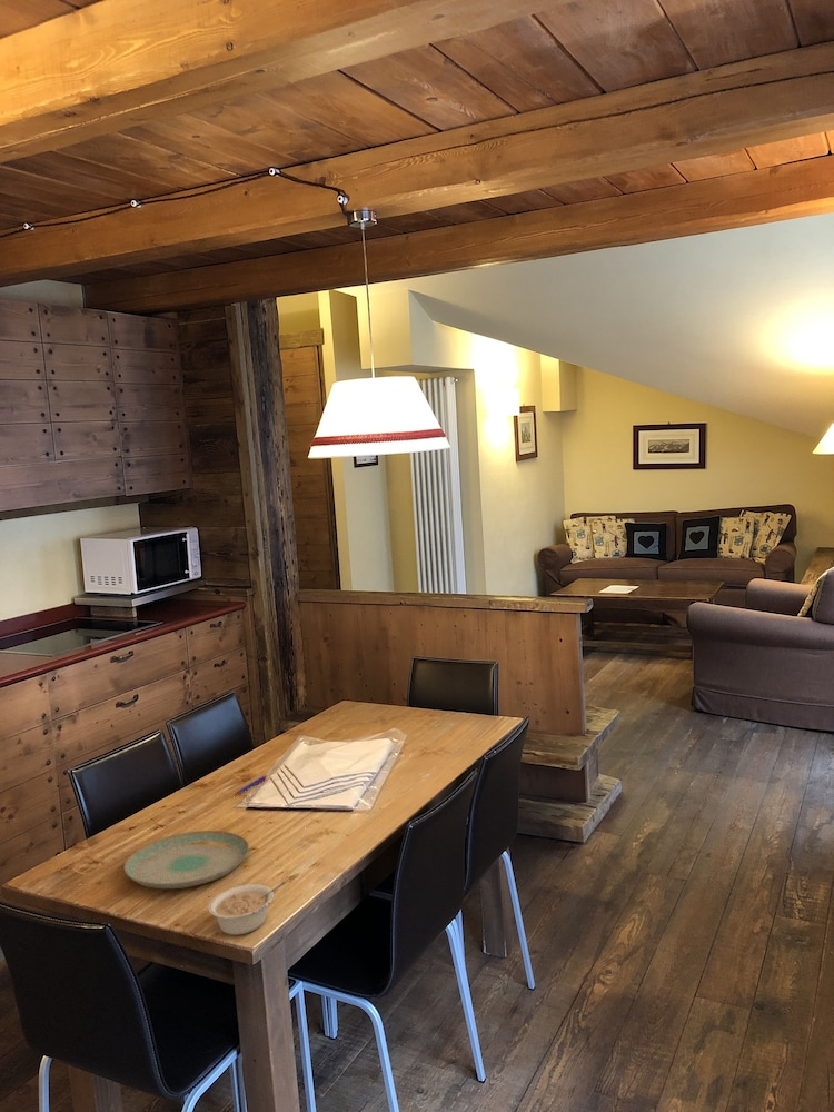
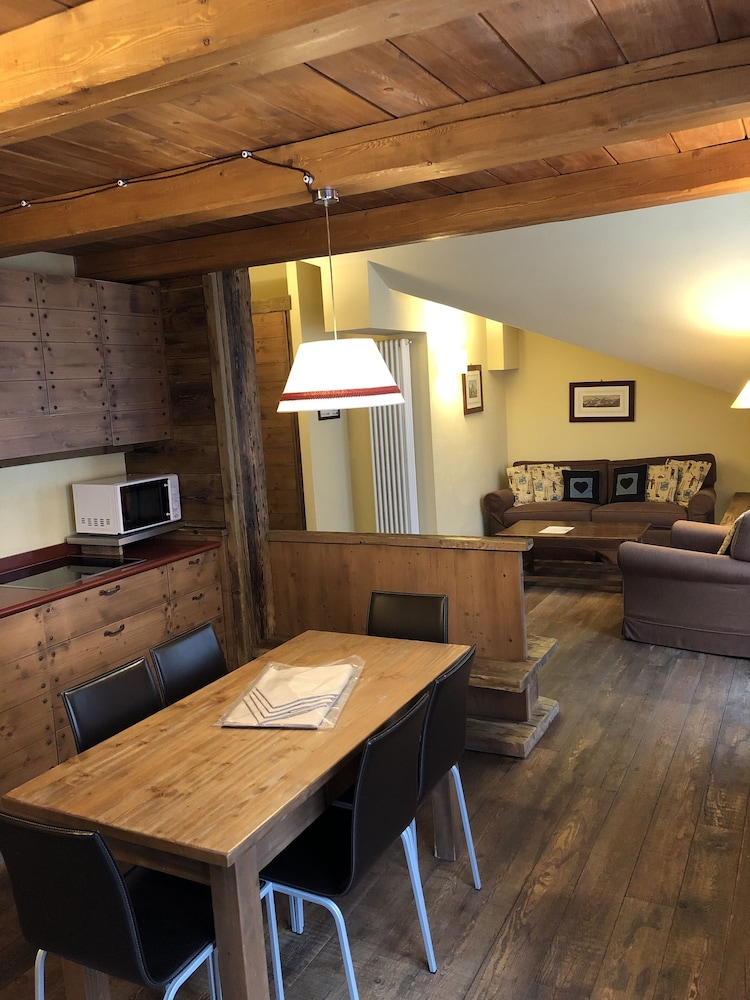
- legume [207,881,287,936]
- plate [122,830,250,890]
- pen [232,774,268,796]
